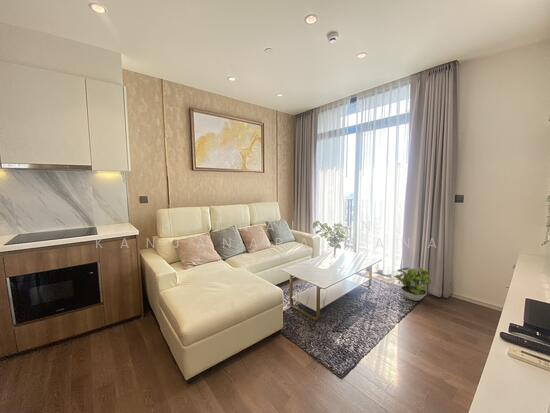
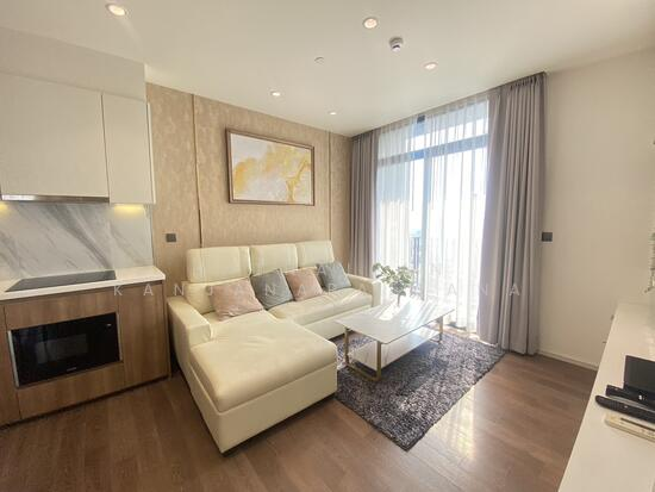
- potted plant [393,266,432,302]
